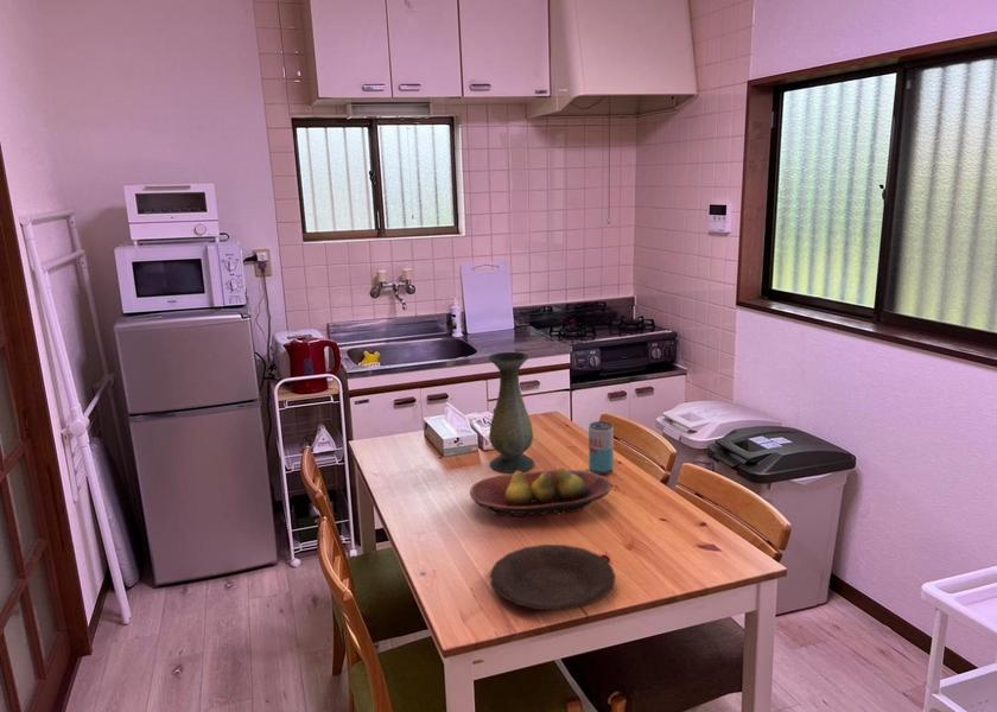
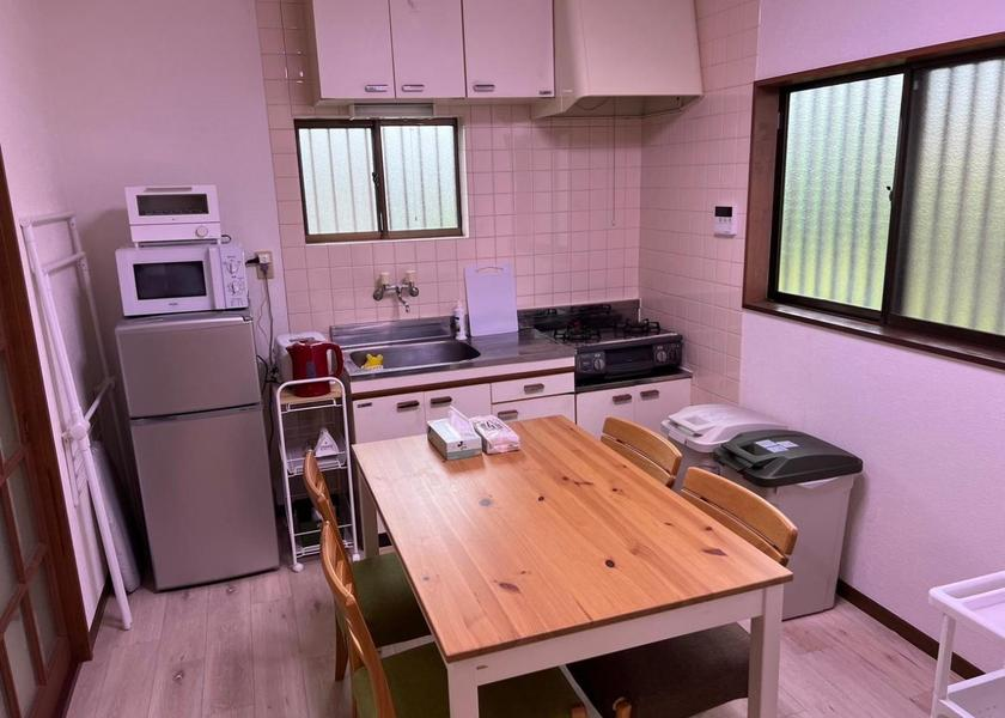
- plate [489,543,617,611]
- beverage can [588,420,615,476]
- vase [488,351,535,473]
- fruit bowl [469,466,612,519]
